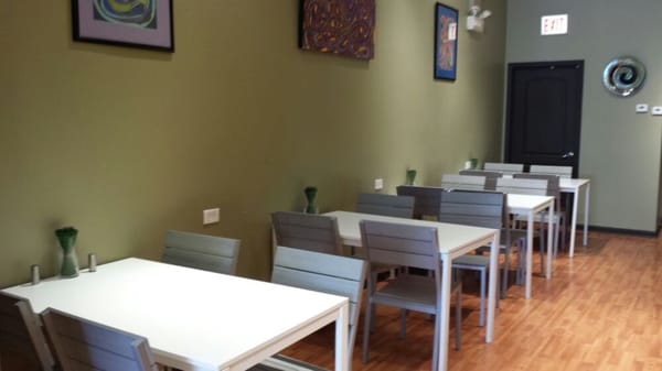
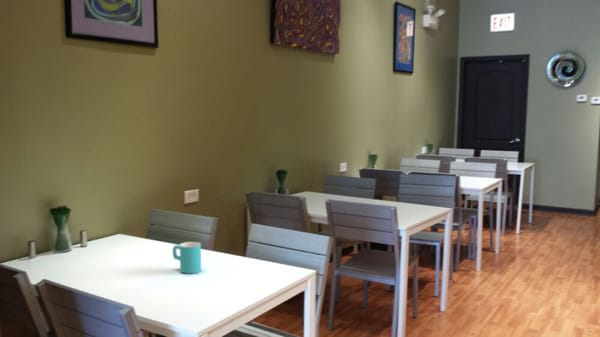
+ cup [172,241,202,275]
